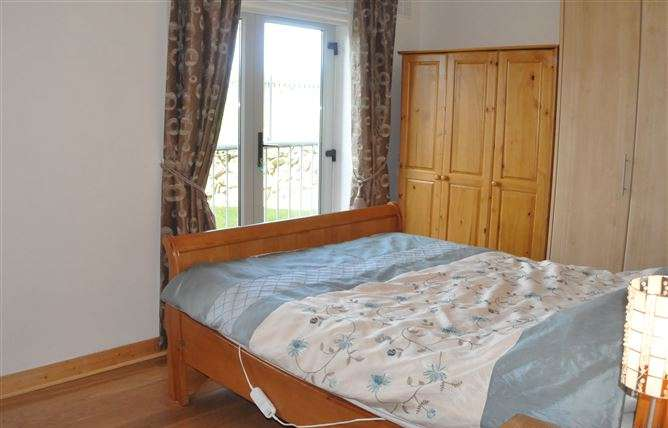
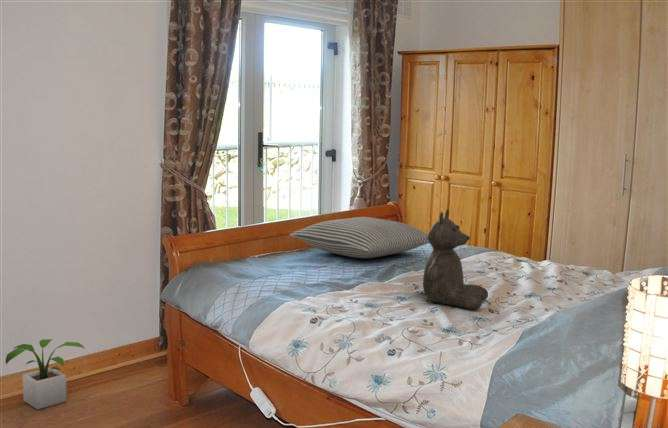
+ potted plant [5,338,86,411]
+ teddy bear [422,208,489,310]
+ pillow [289,216,430,259]
